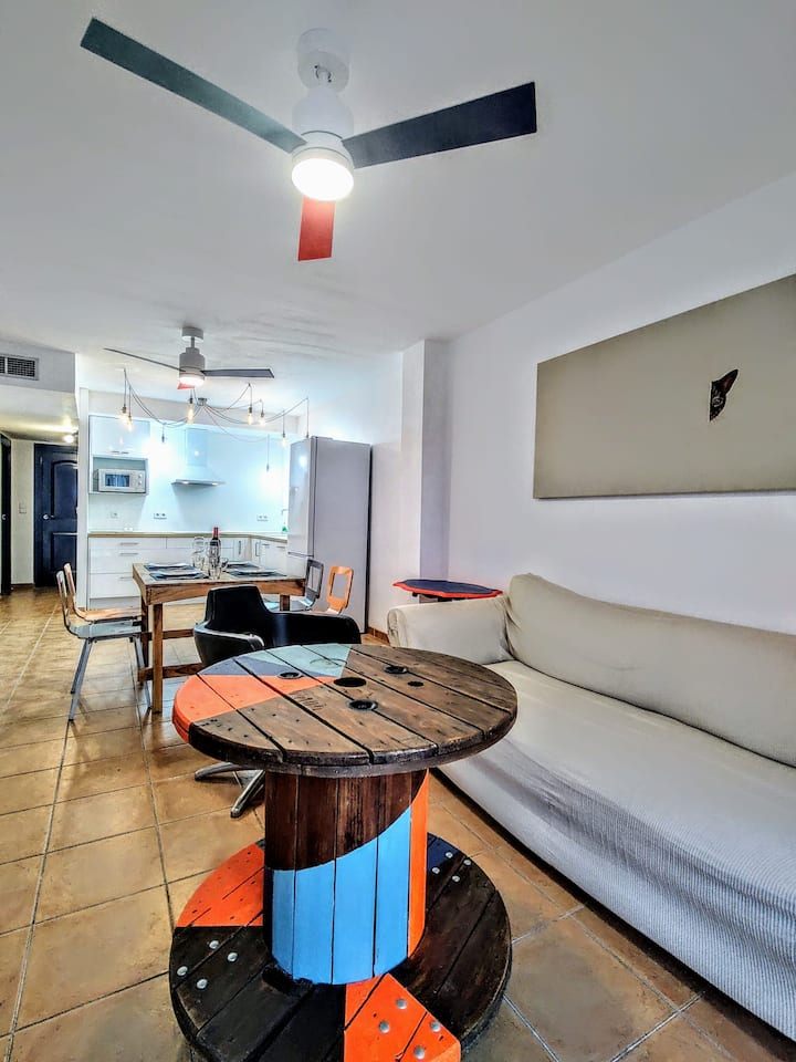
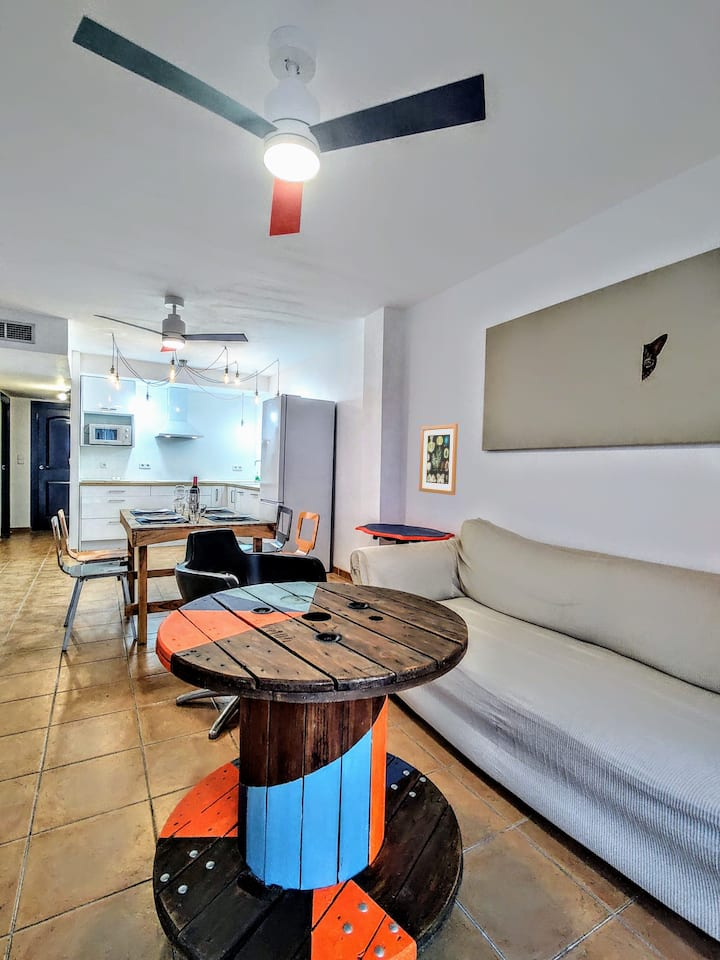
+ wall art [418,423,459,496]
